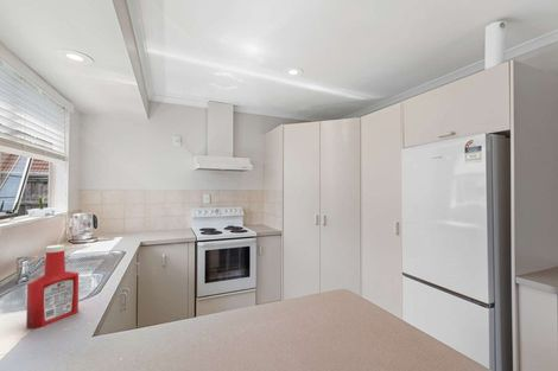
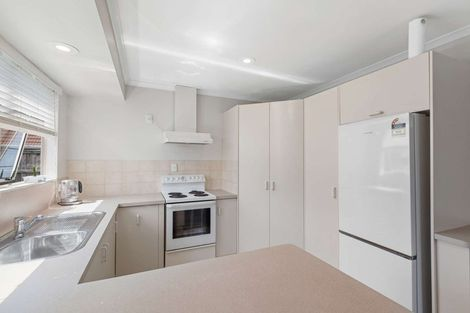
- soap bottle [25,244,80,330]
